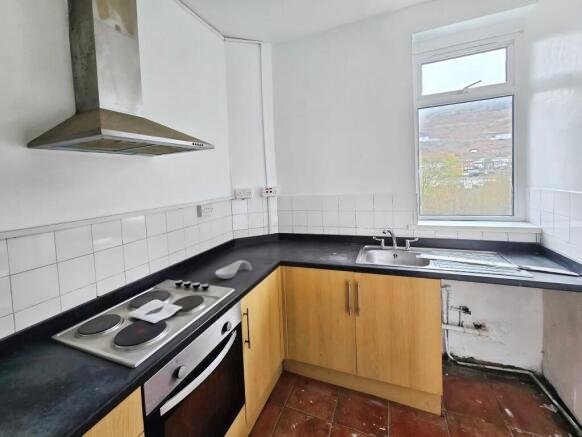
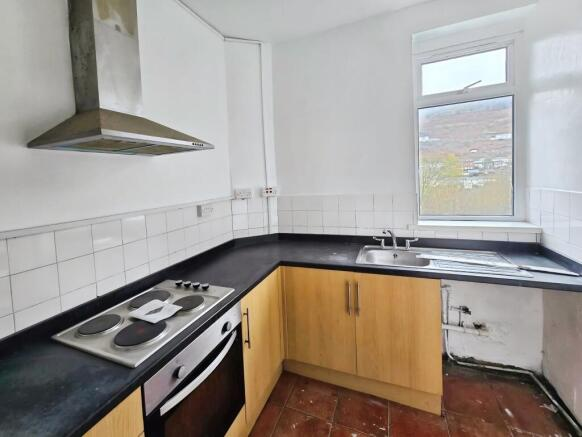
- spoon rest [214,259,253,280]
